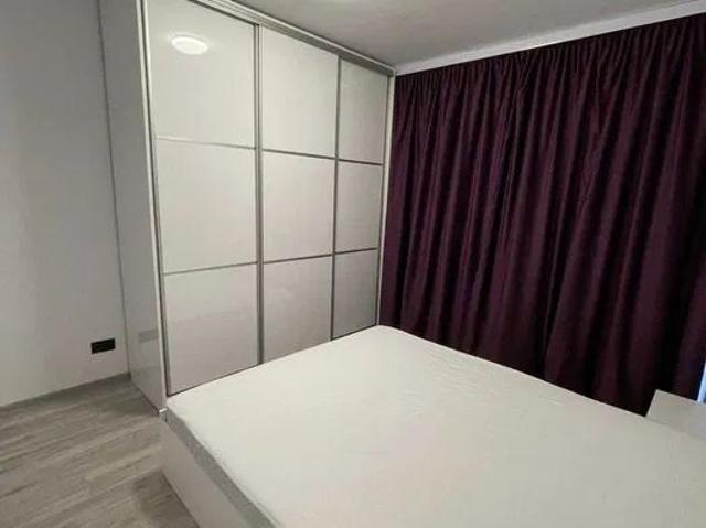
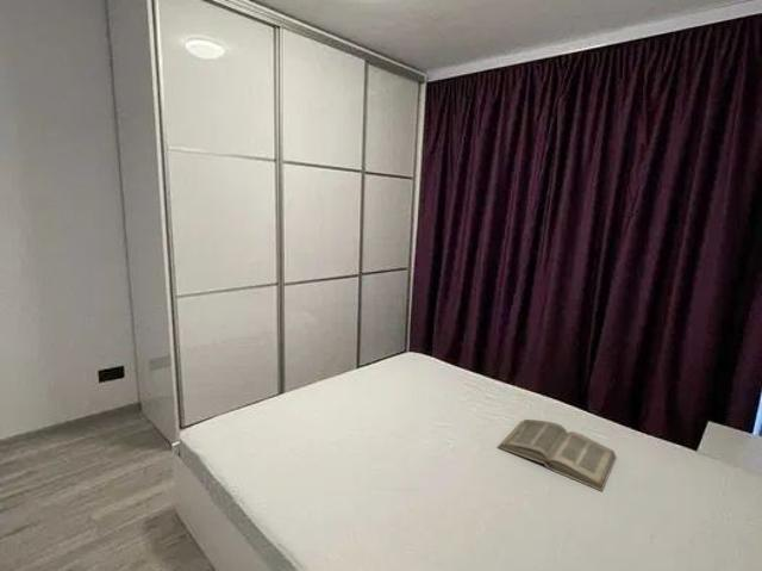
+ book [496,418,618,492]
